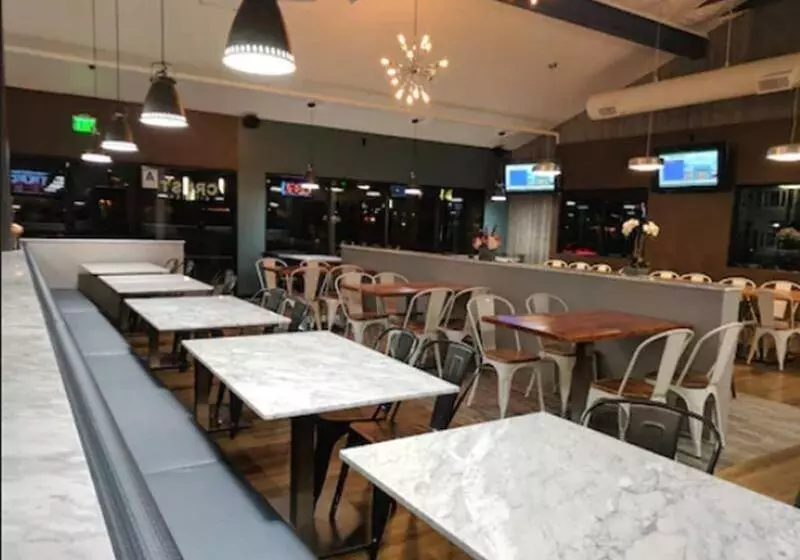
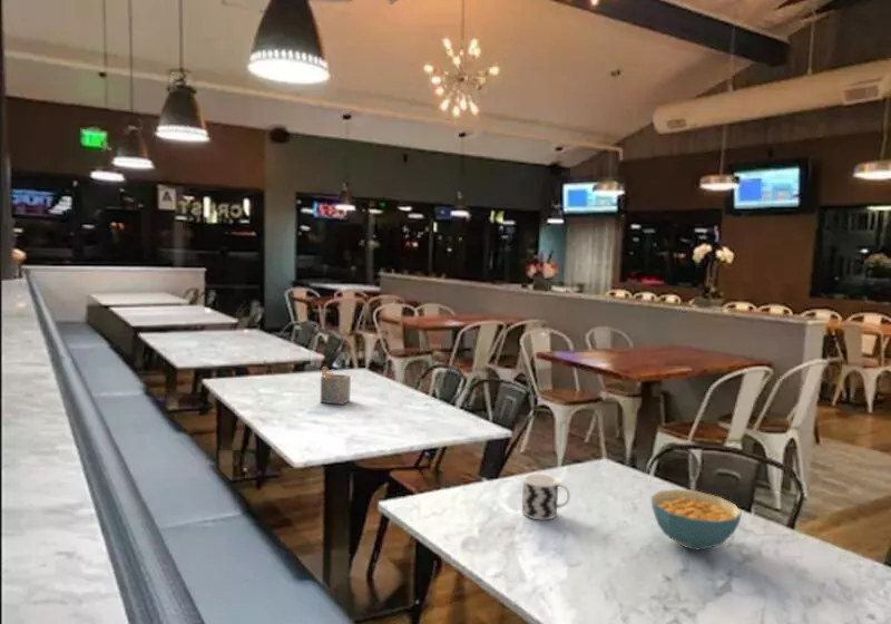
+ napkin holder [320,364,352,406]
+ cereal bowl [650,488,743,552]
+ cup [521,472,571,520]
